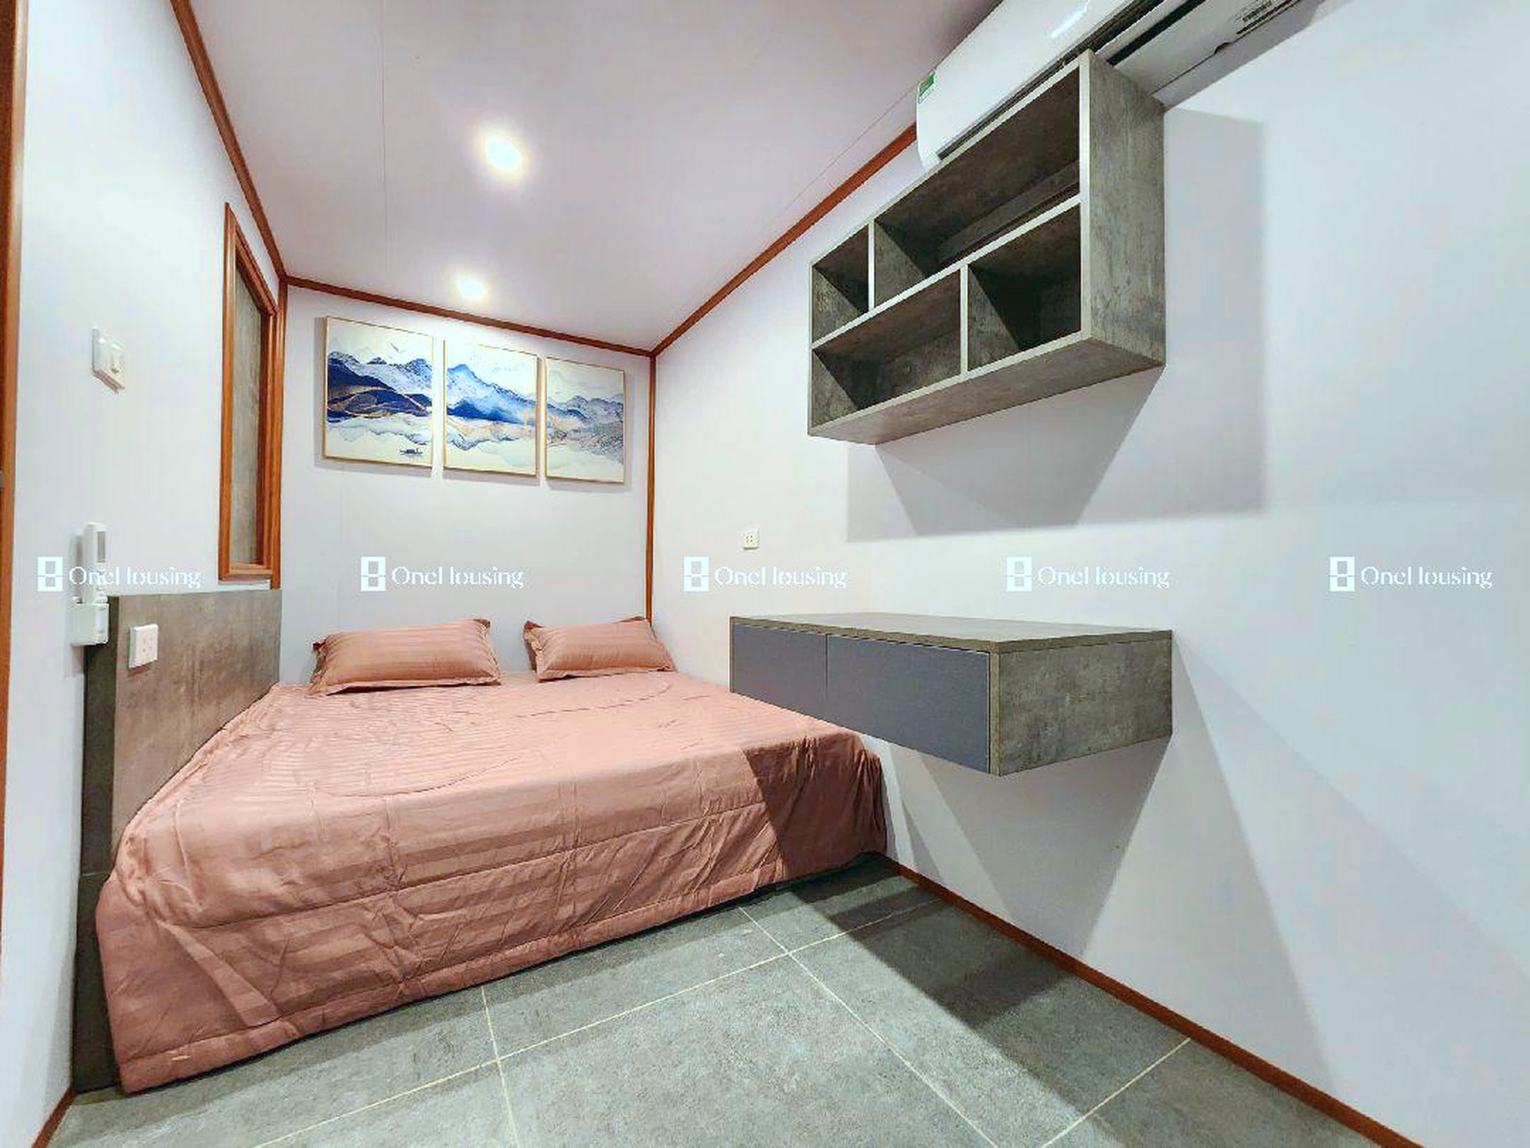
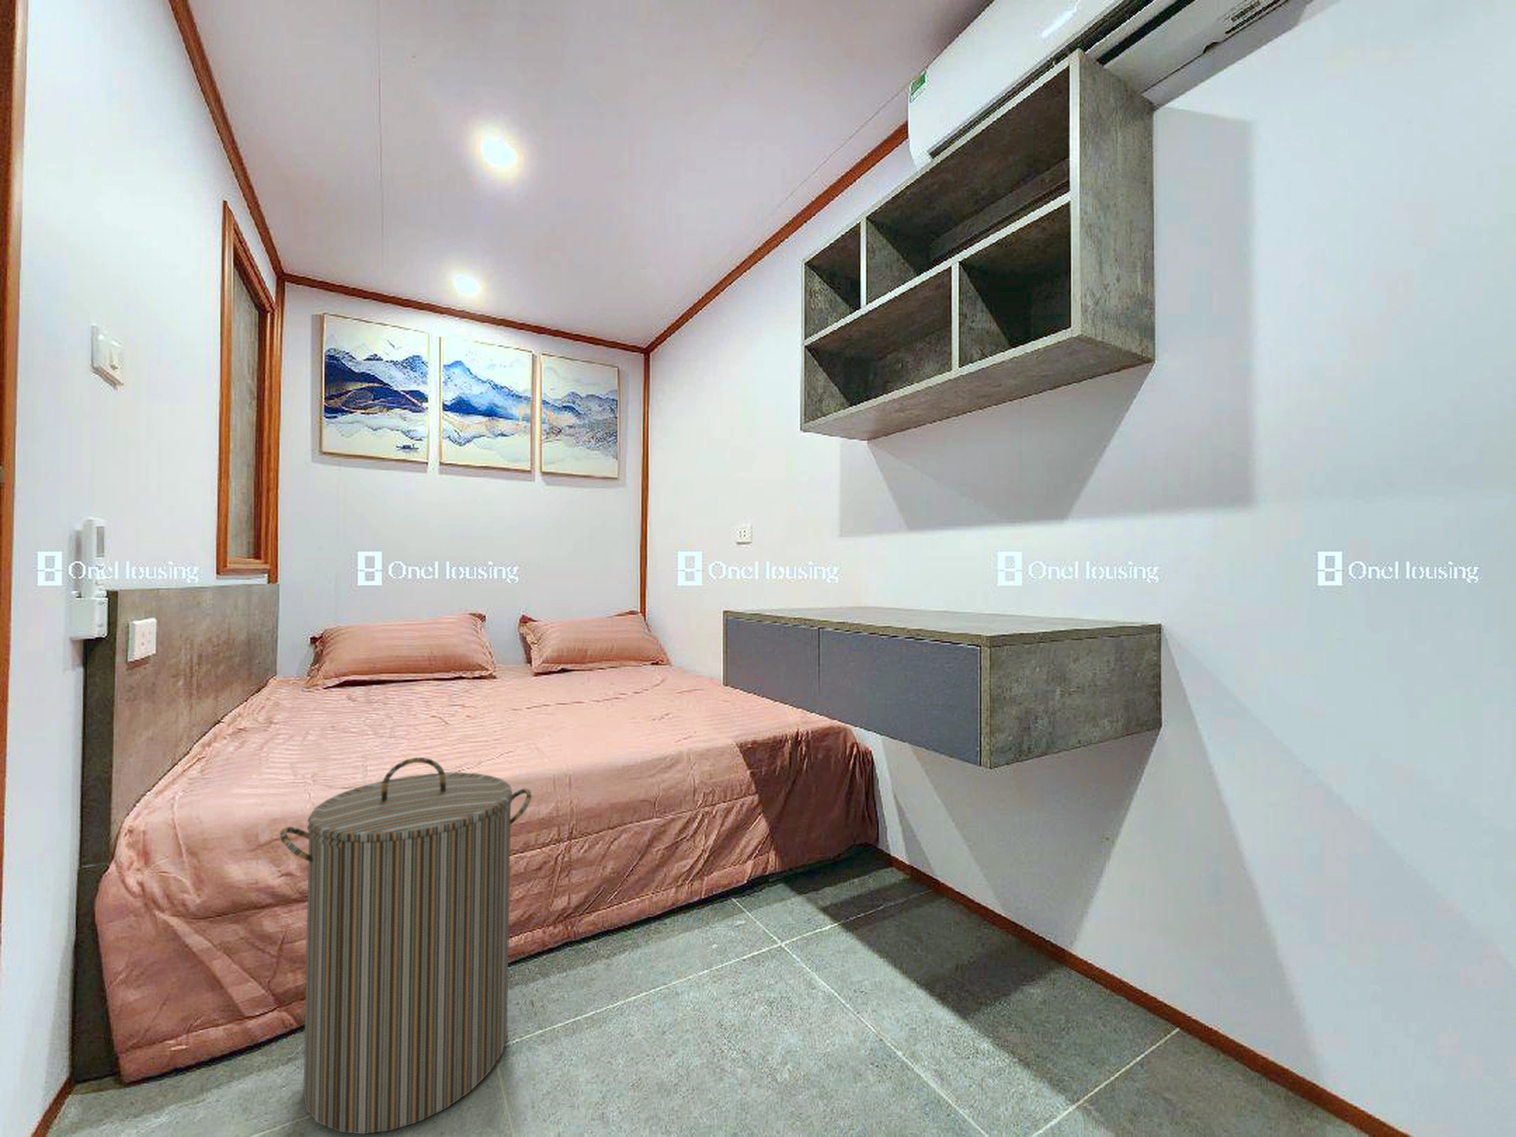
+ laundry hamper [280,757,533,1135]
